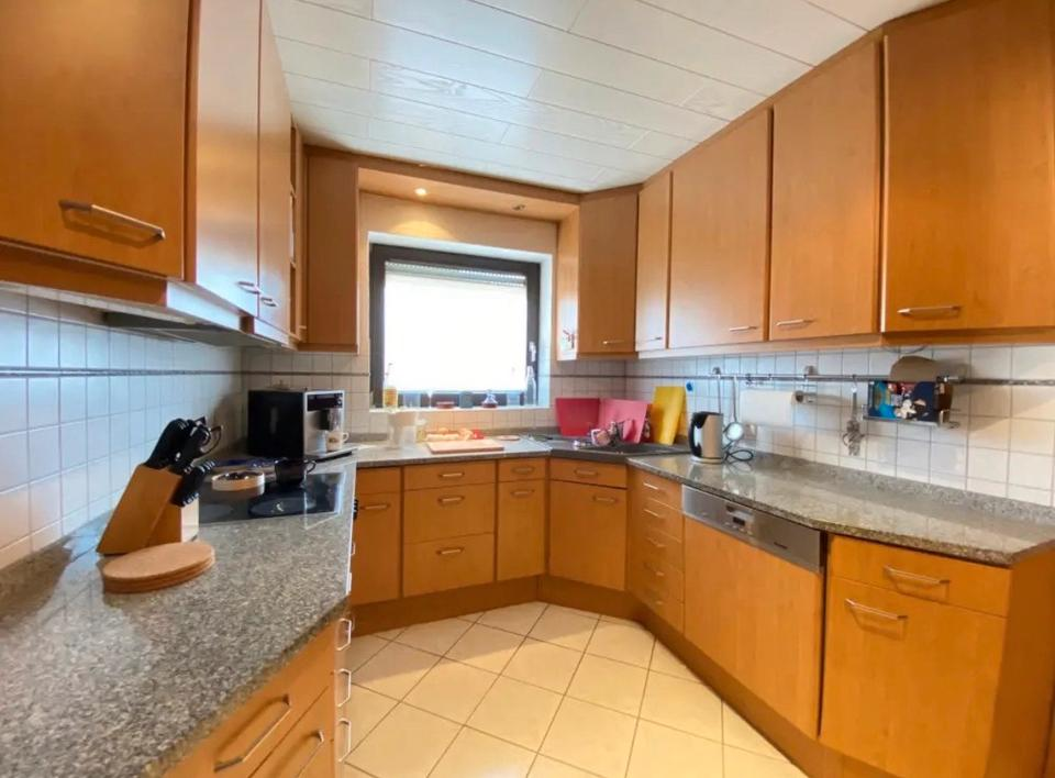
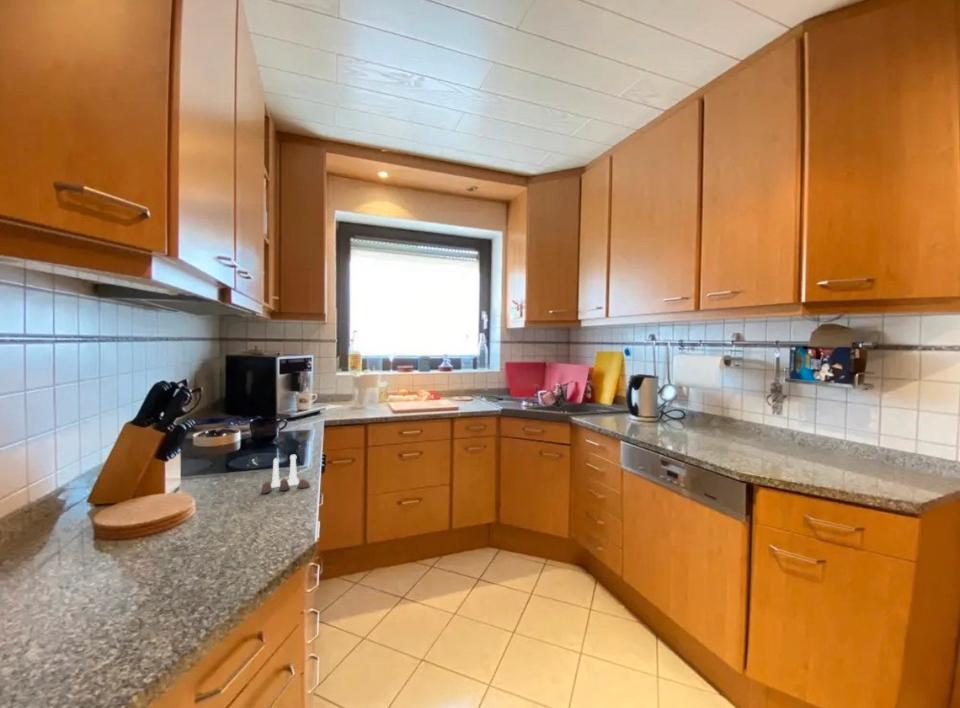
+ salt and pepper shaker set [260,454,311,495]
